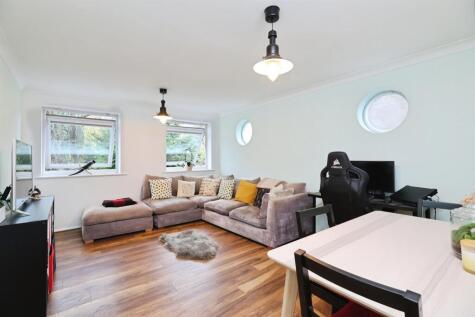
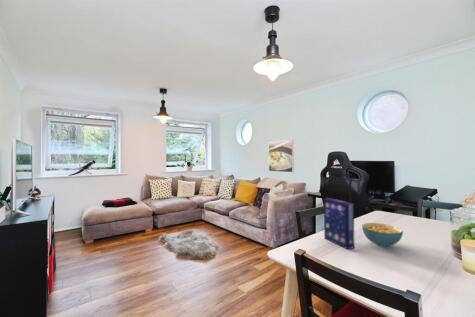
+ cereal box [323,197,355,250]
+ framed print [268,139,295,173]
+ cereal bowl [361,222,404,248]
